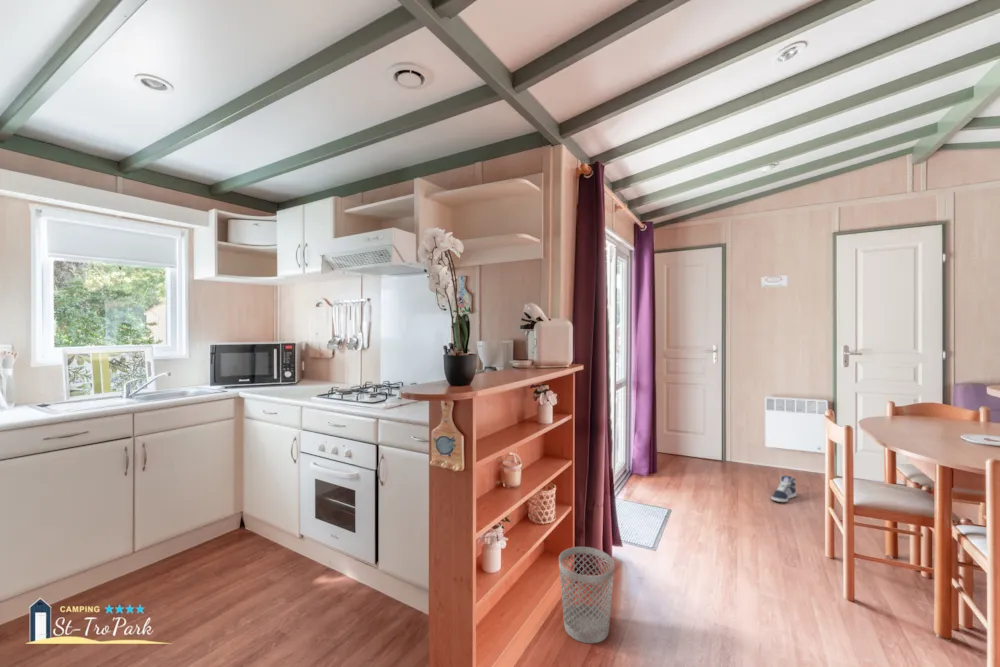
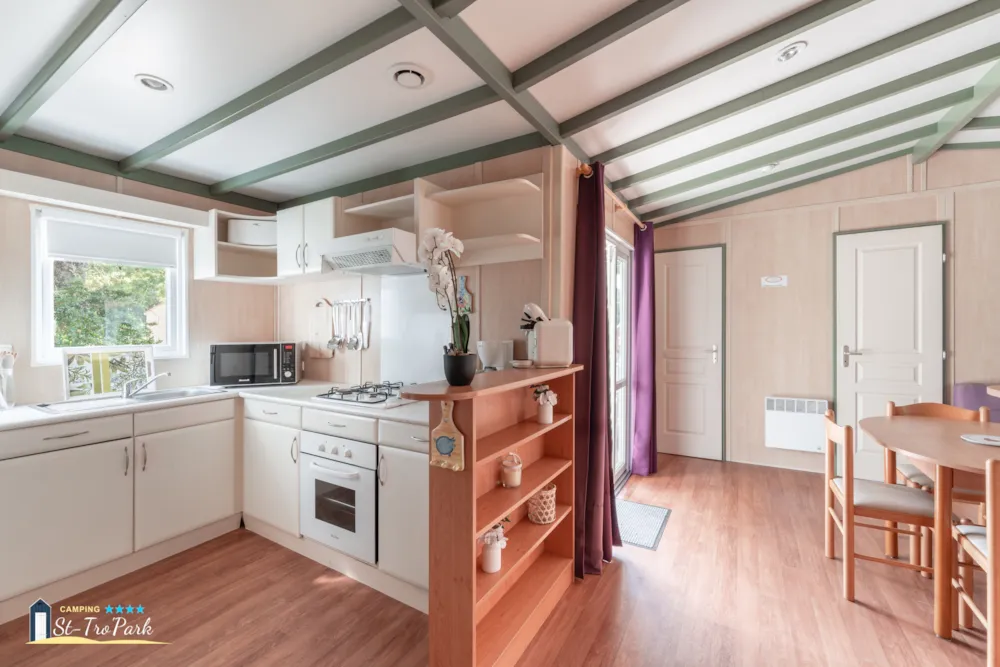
- sneaker [770,474,797,503]
- wastebasket [558,546,615,645]
